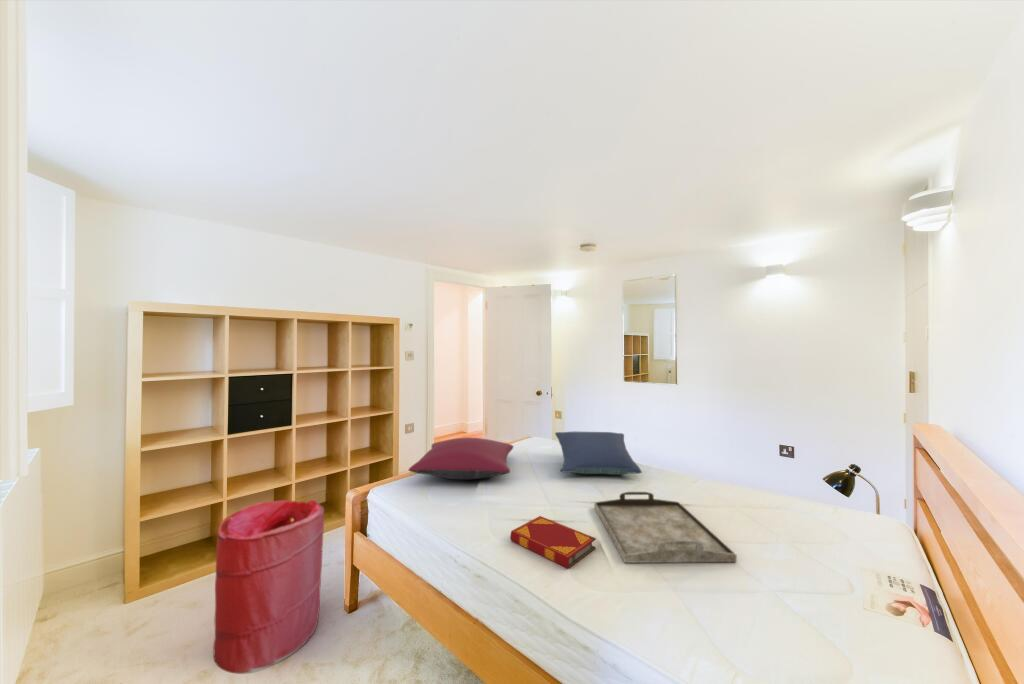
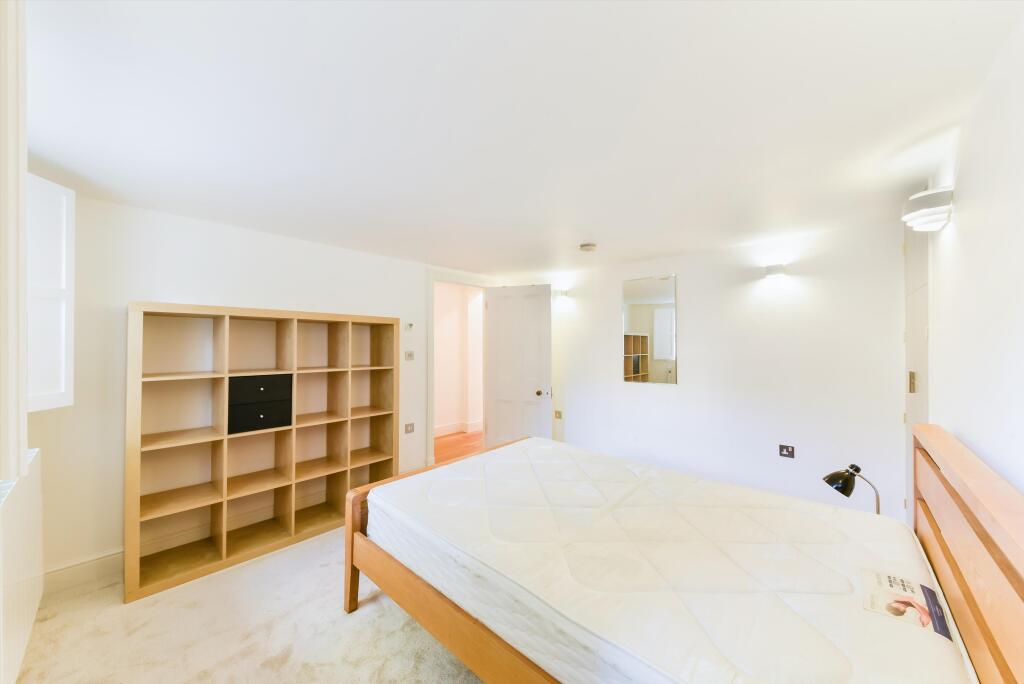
- hardback book [510,515,597,569]
- pillow [554,431,643,476]
- serving tray [593,491,738,564]
- pillow [407,437,515,481]
- laundry hamper [212,499,325,675]
